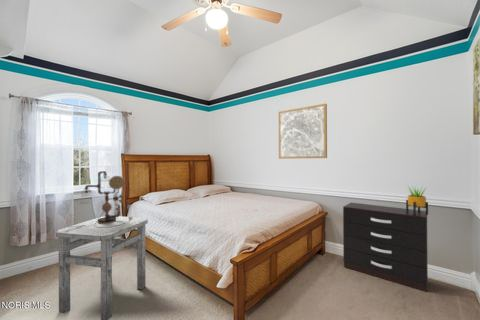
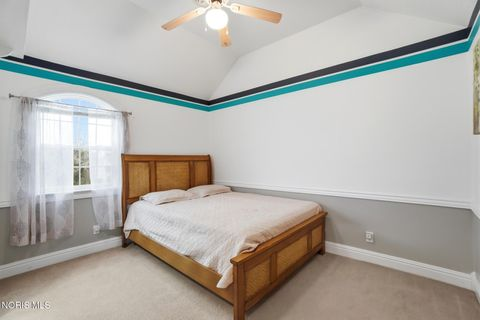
- side table [55,215,149,320]
- dresser [342,201,429,293]
- potted plant [405,185,429,216]
- table lamp [79,170,133,228]
- wall art [278,103,328,160]
